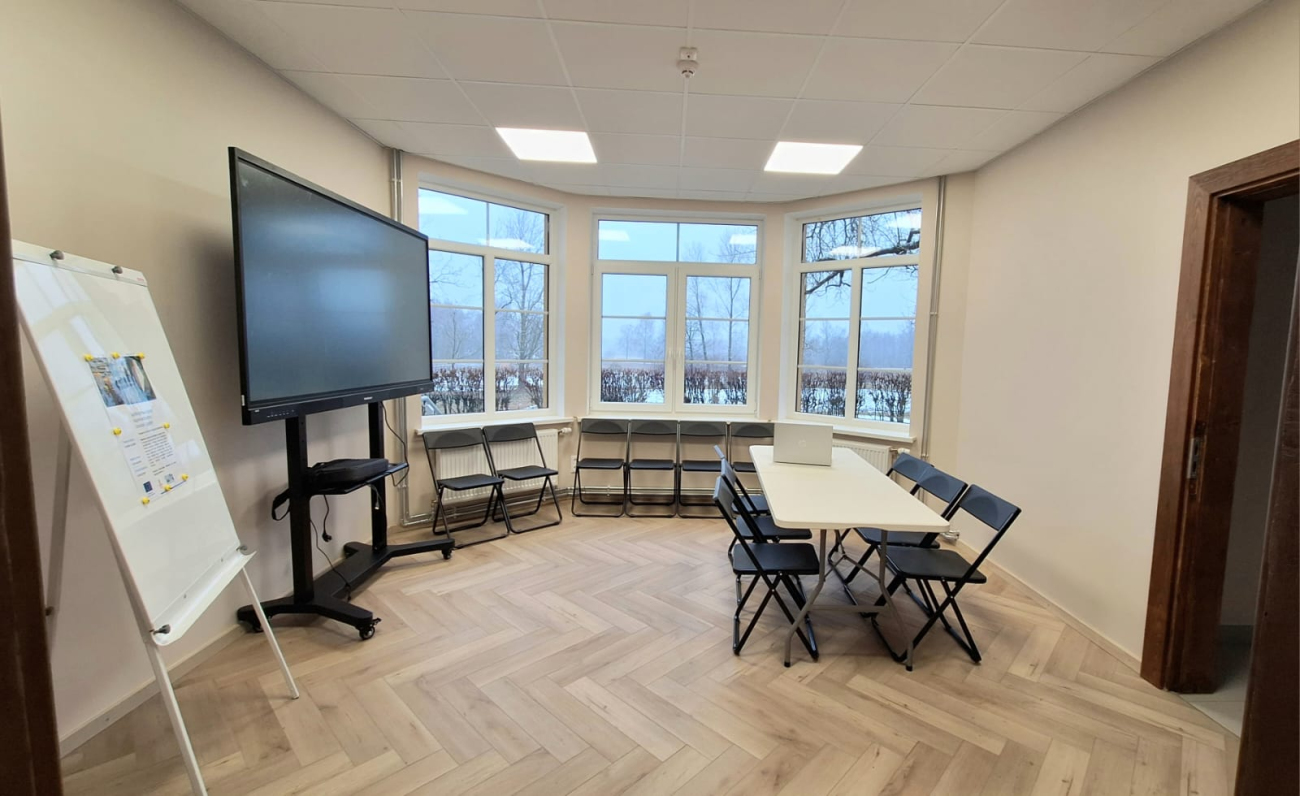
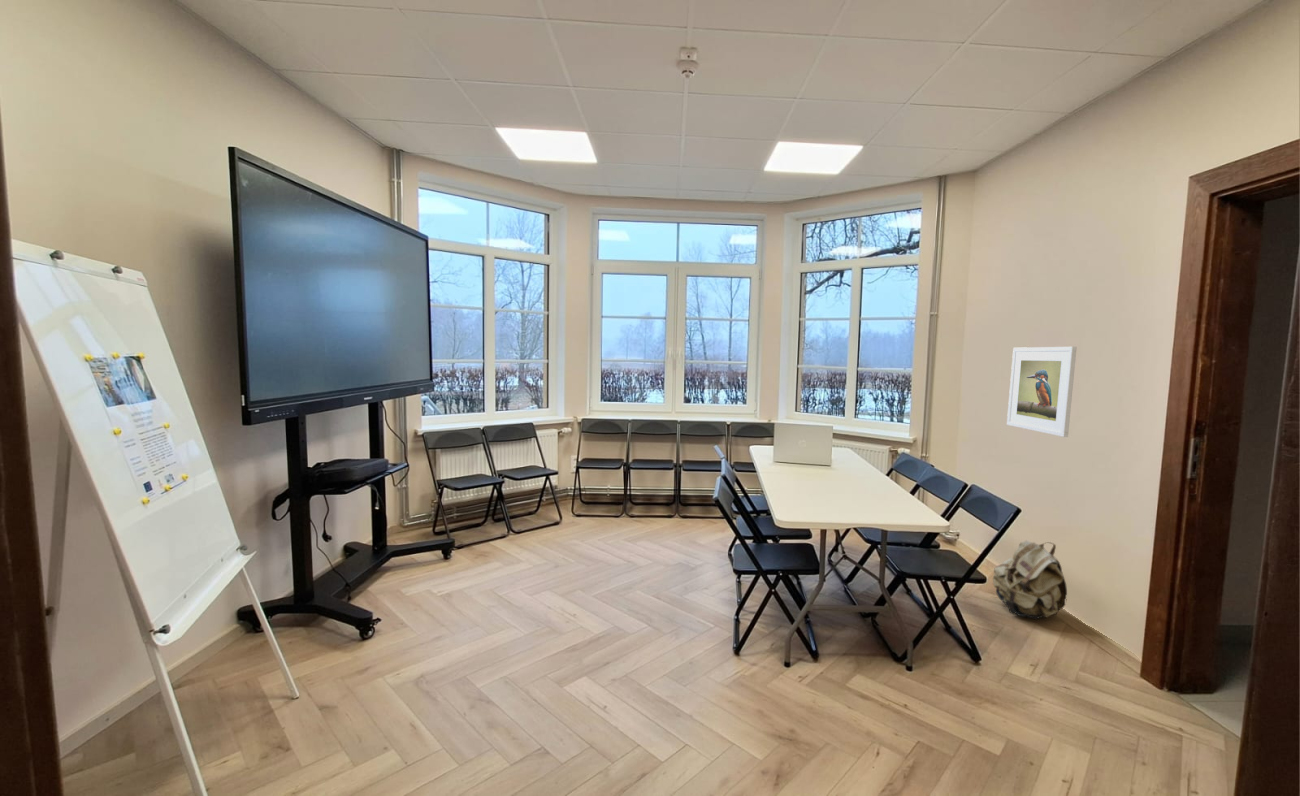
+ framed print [1006,346,1077,438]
+ backpack [992,540,1068,619]
